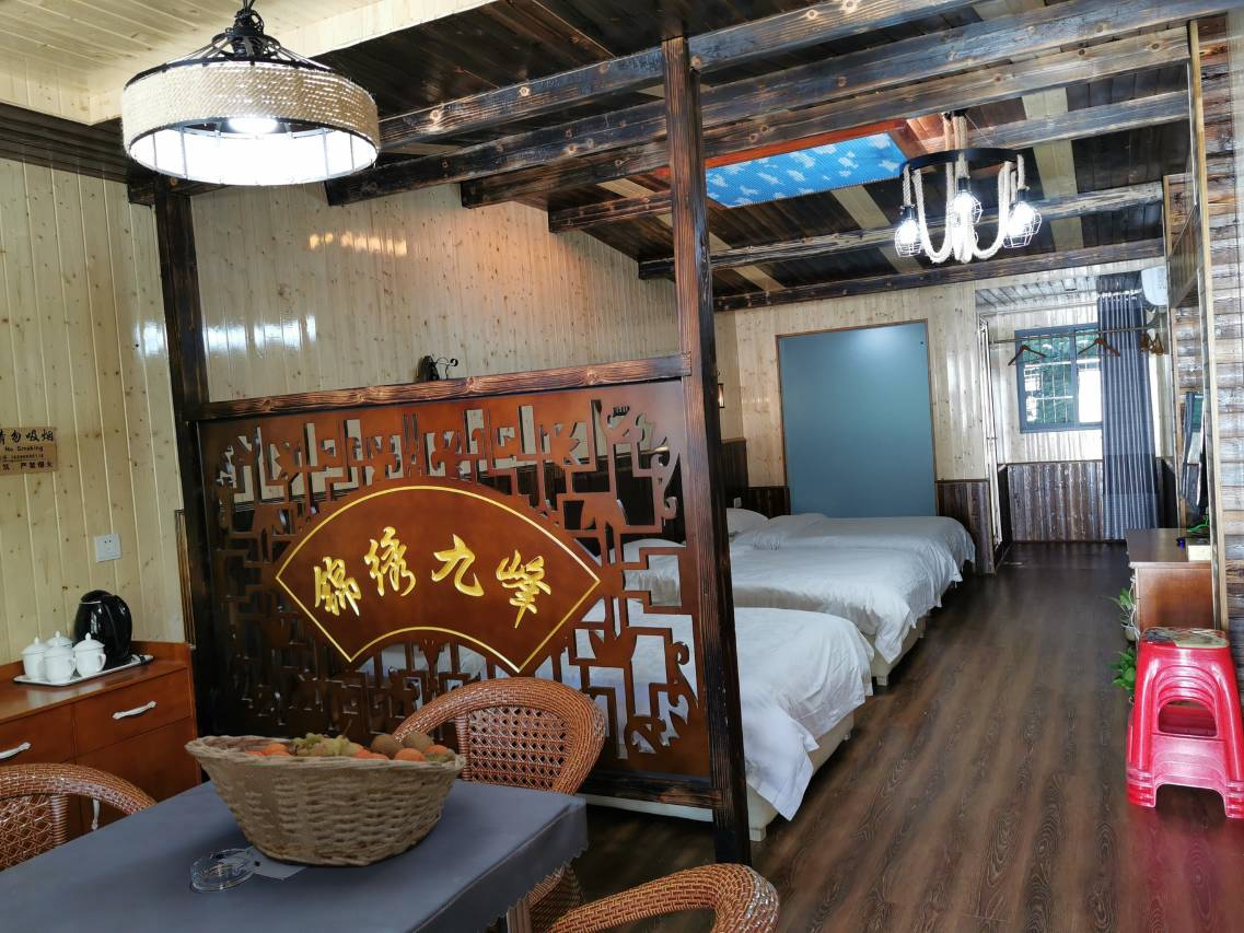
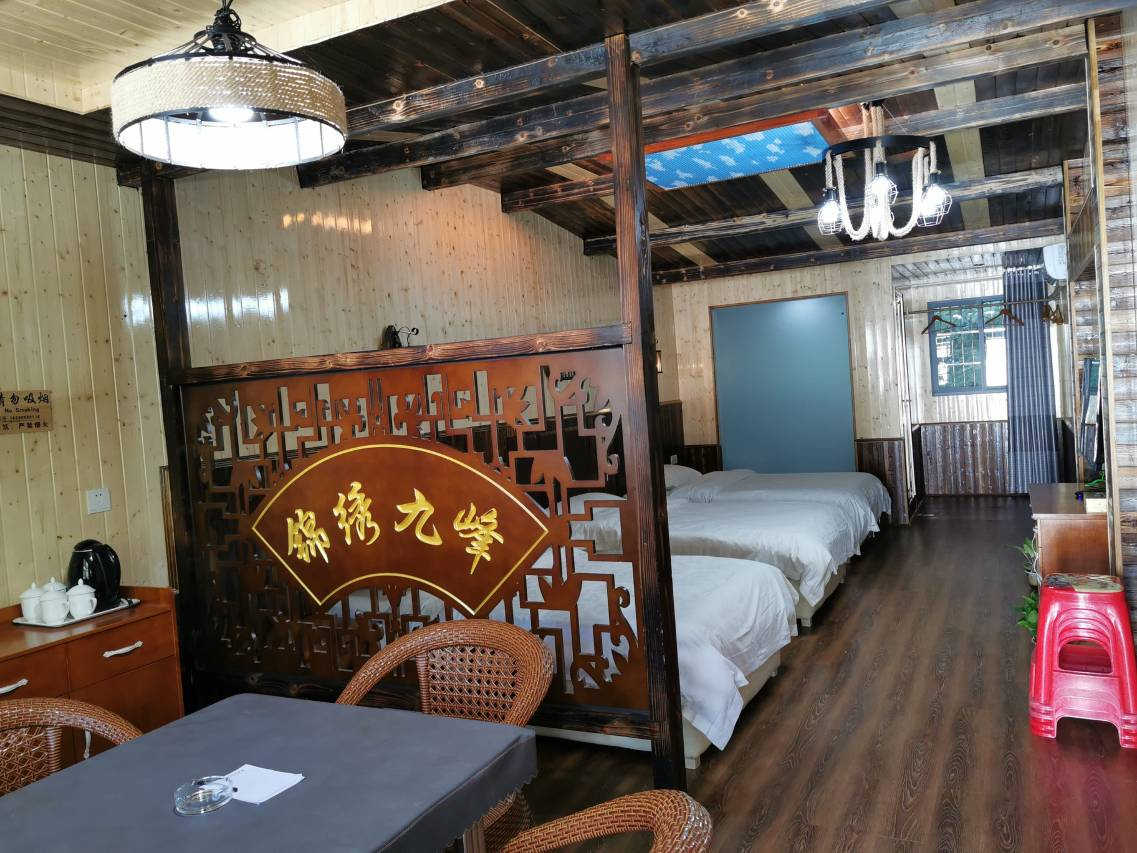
- fruit basket [183,719,469,868]
